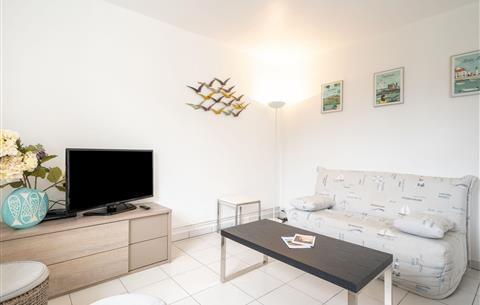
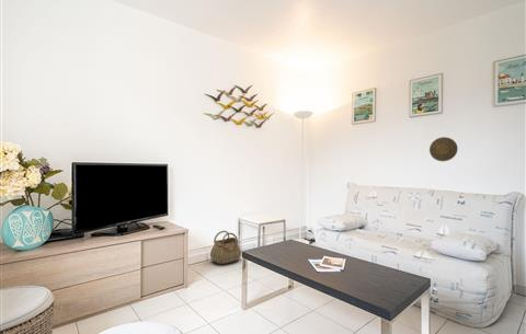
+ decorative plate [428,136,459,162]
+ basket [209,230,242,265]
